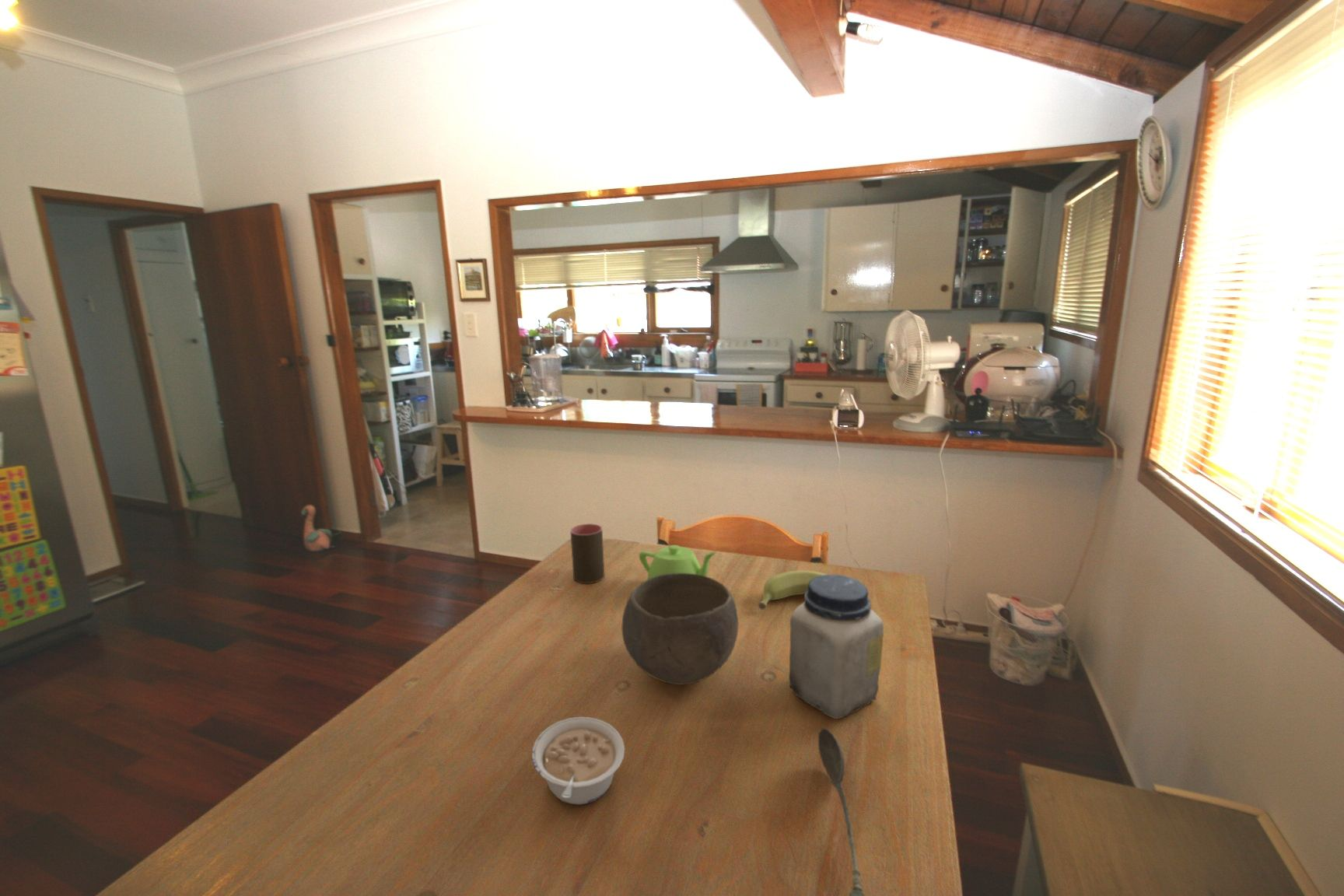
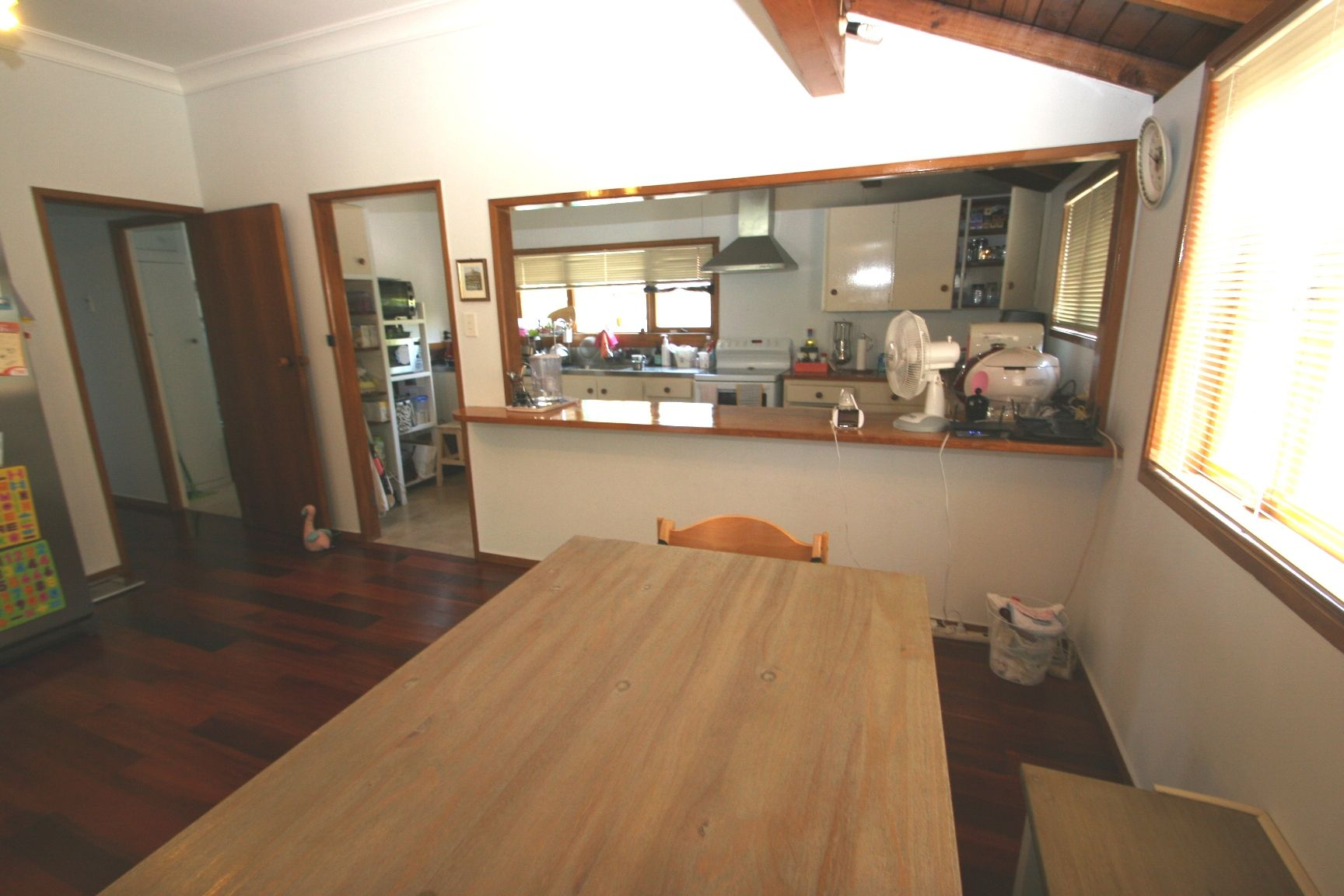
- cup [569,523,605,584]
- jar [788,574,884,719]
- soupspoon [817,727,866,896]
- teapot [639,544,717,579]
- banana [758,569,828,611]
- legume [531,716,625,806]
- bowl [621,573,739,685]
